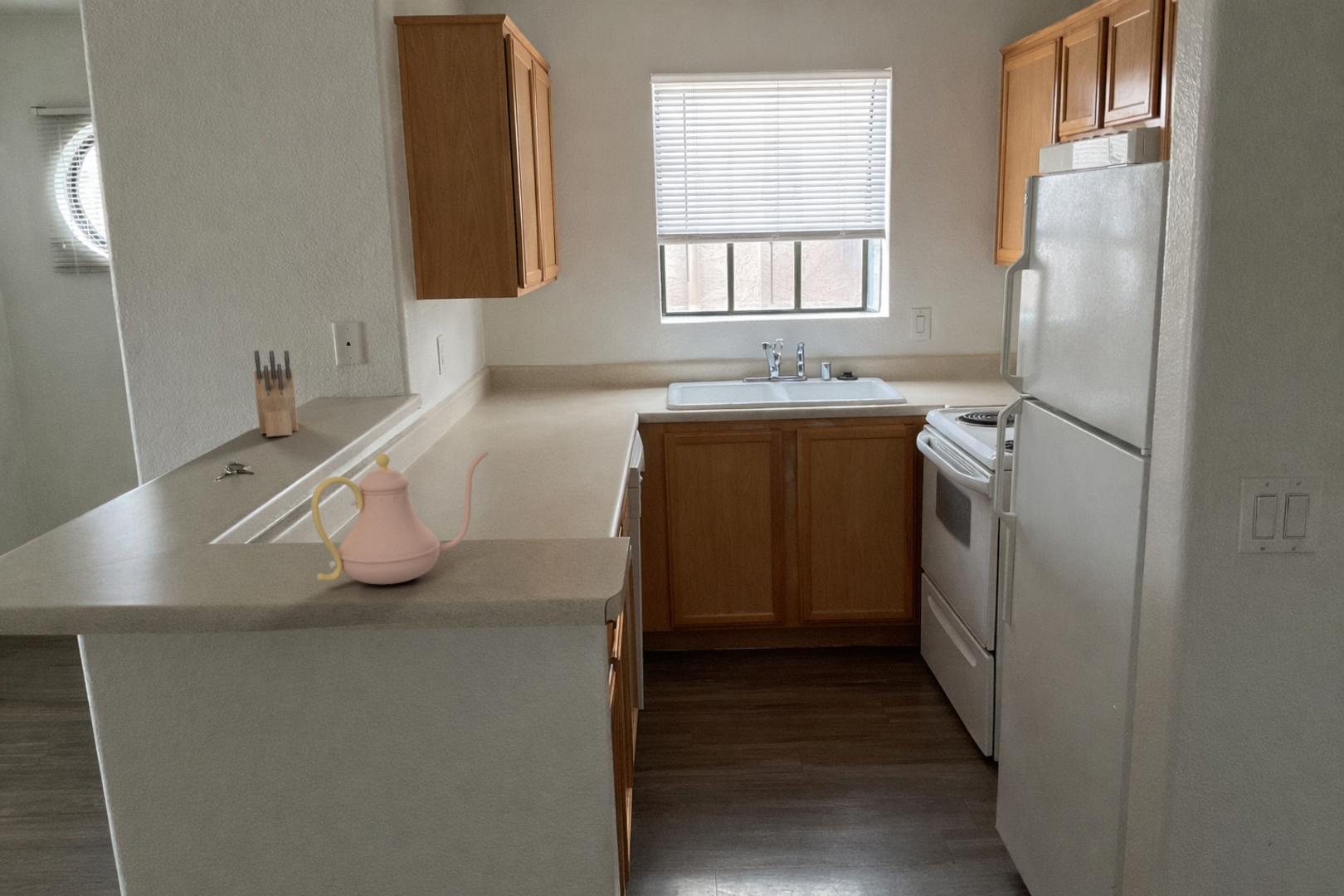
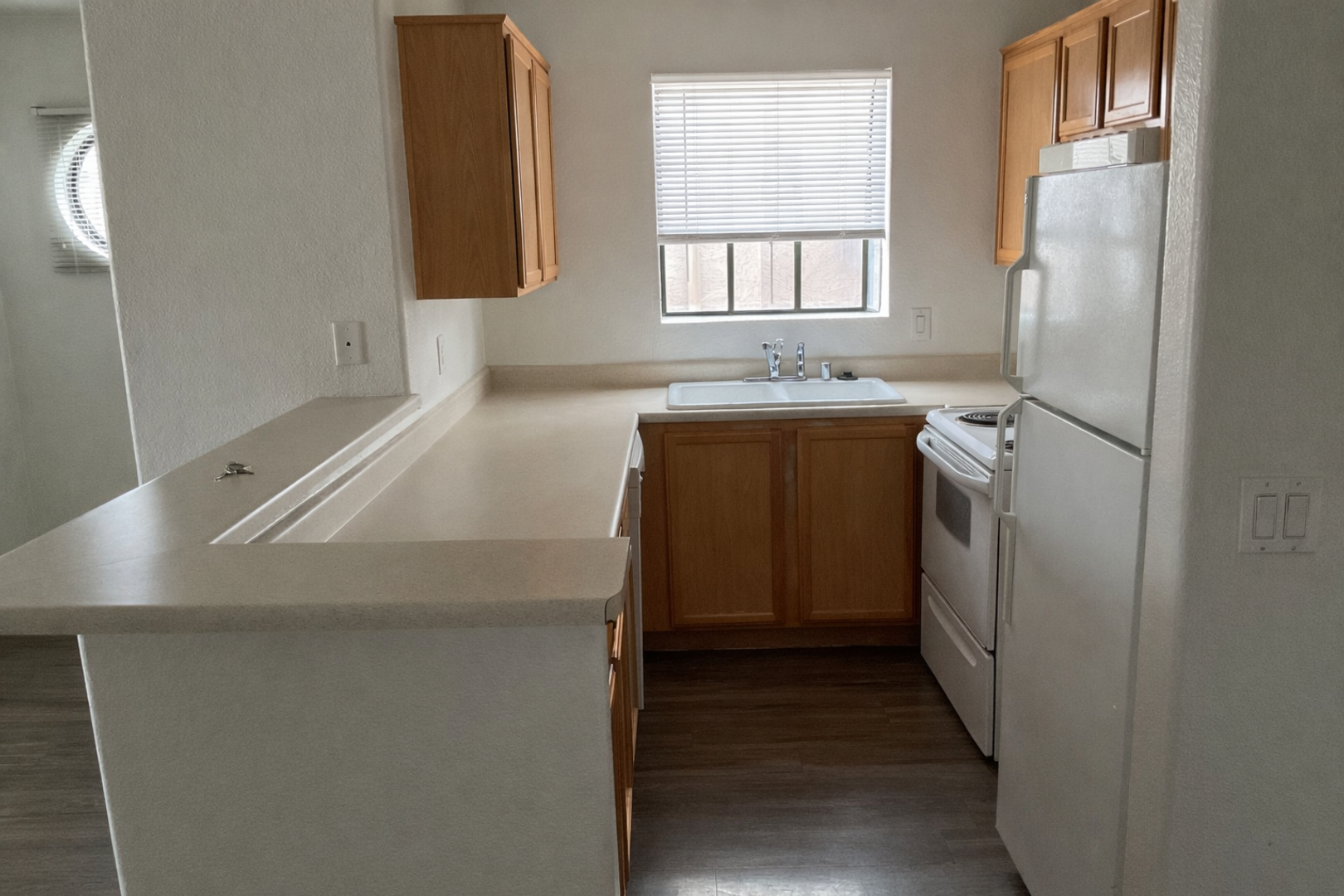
- teapot [310,451,490,585]
- knife block [253,349,299,438]
